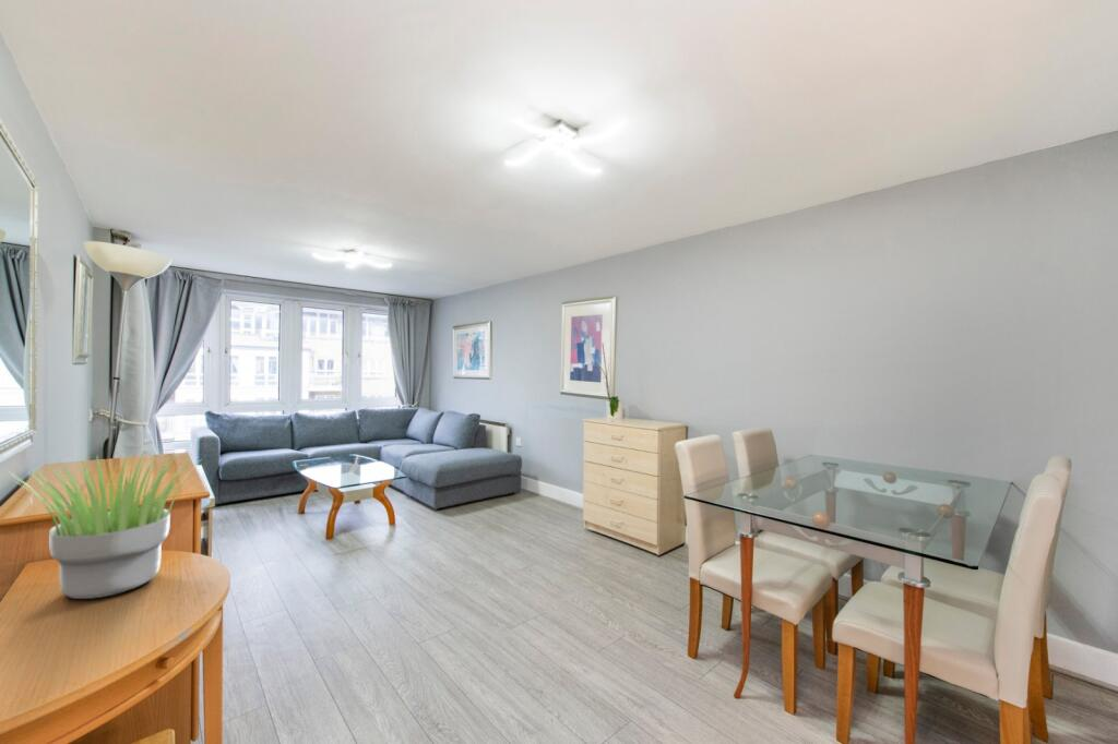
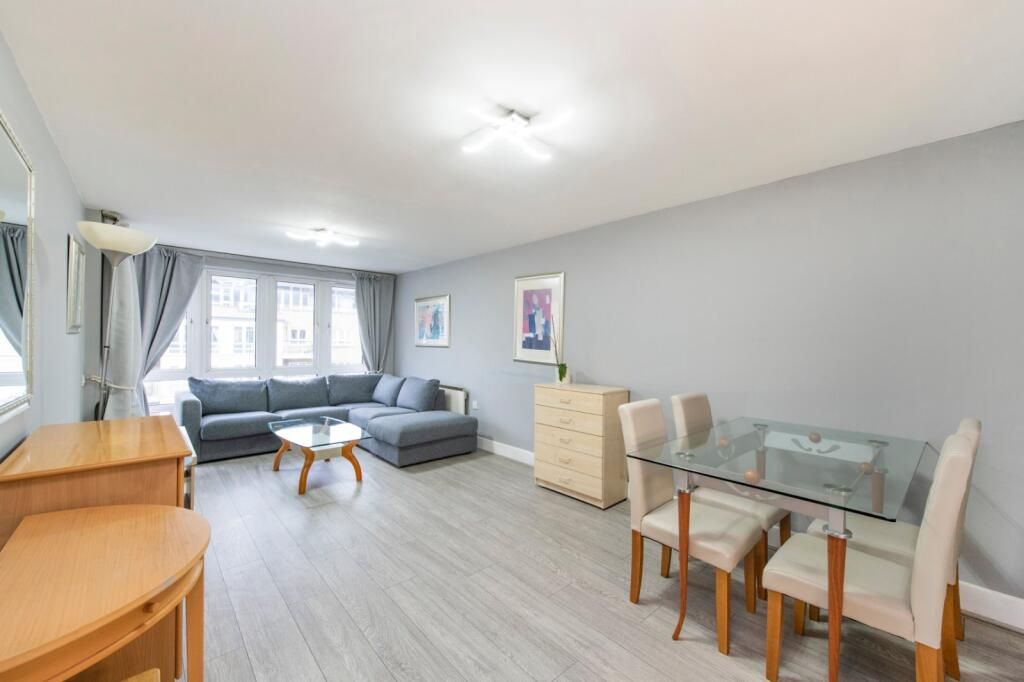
- potted plant [9,449,209,600]
